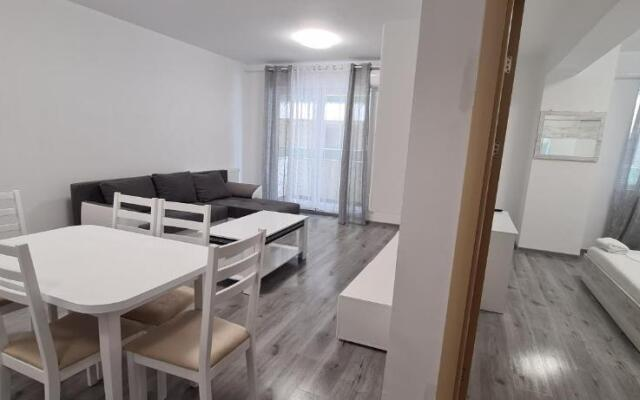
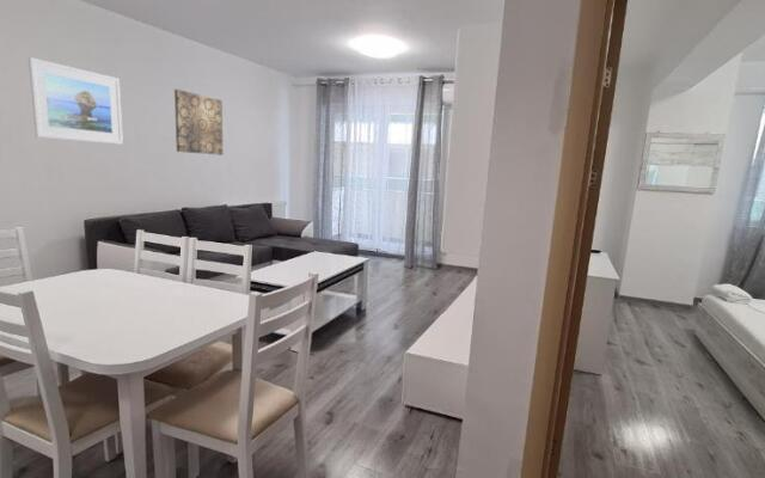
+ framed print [27,56,124,146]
+ wall art [173,88,224,157]
